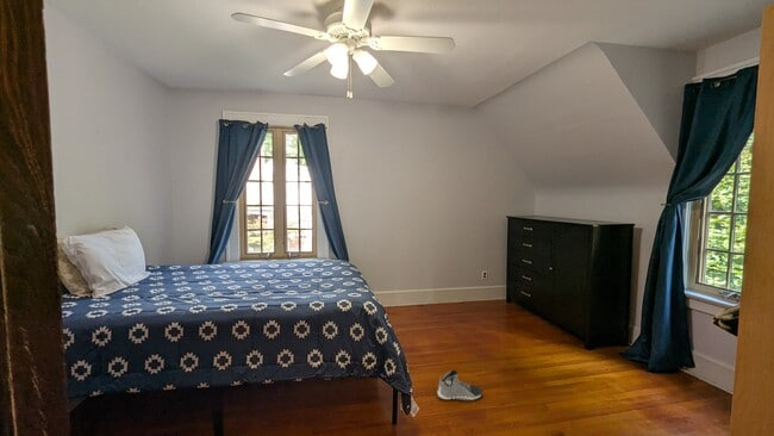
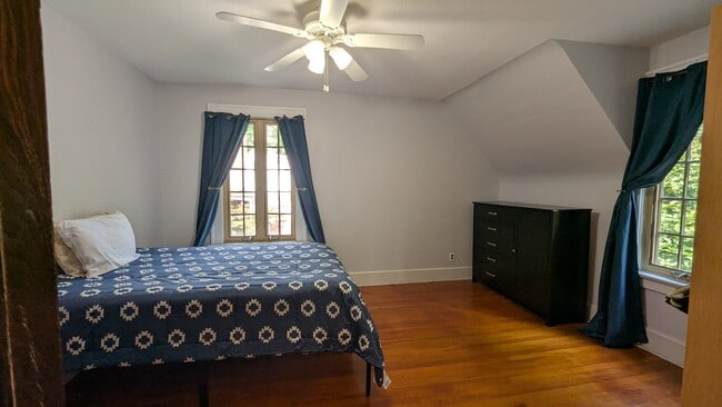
- sneaker [436,369,483,401]
